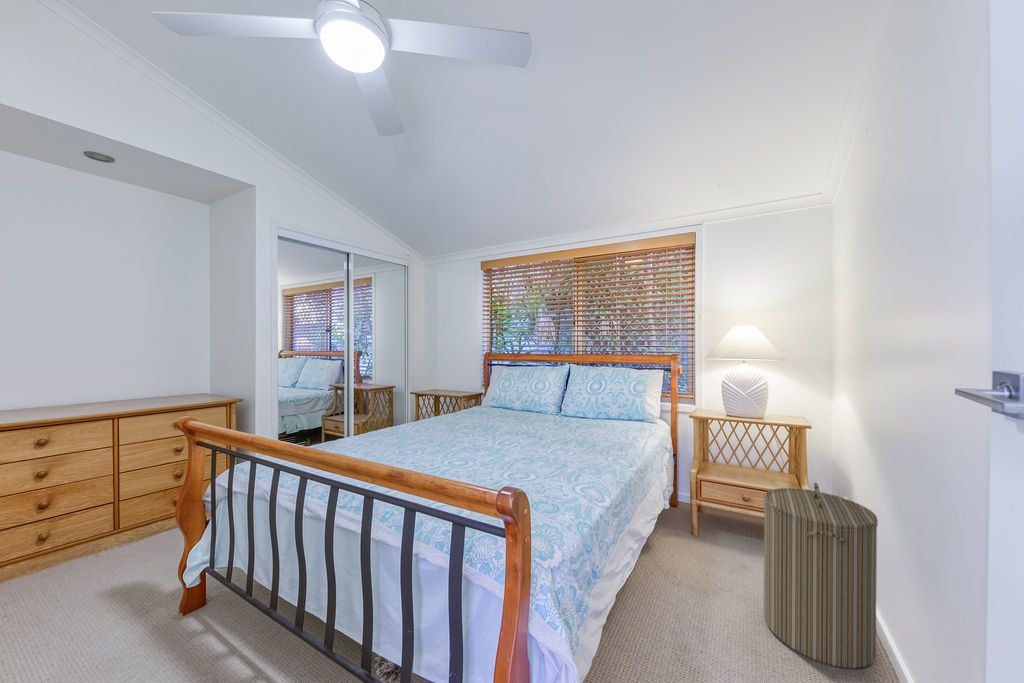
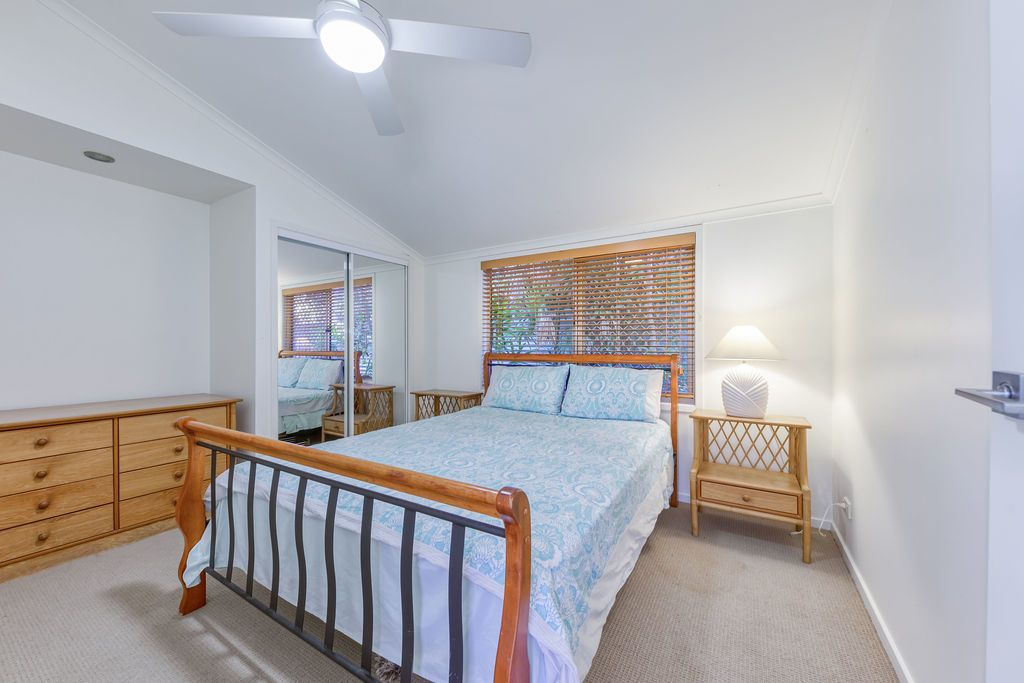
- laundry hamper [763,482,879,669]
